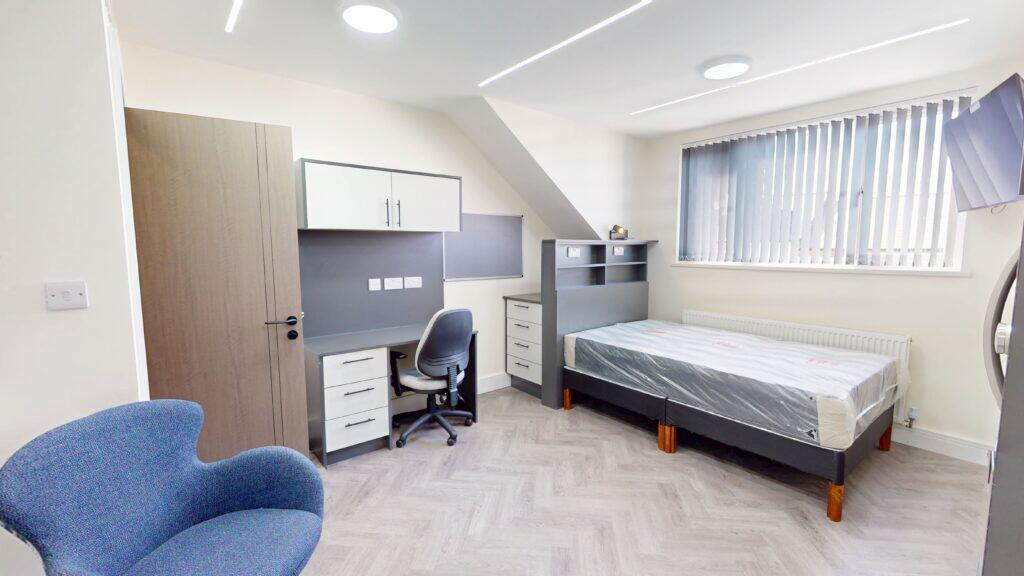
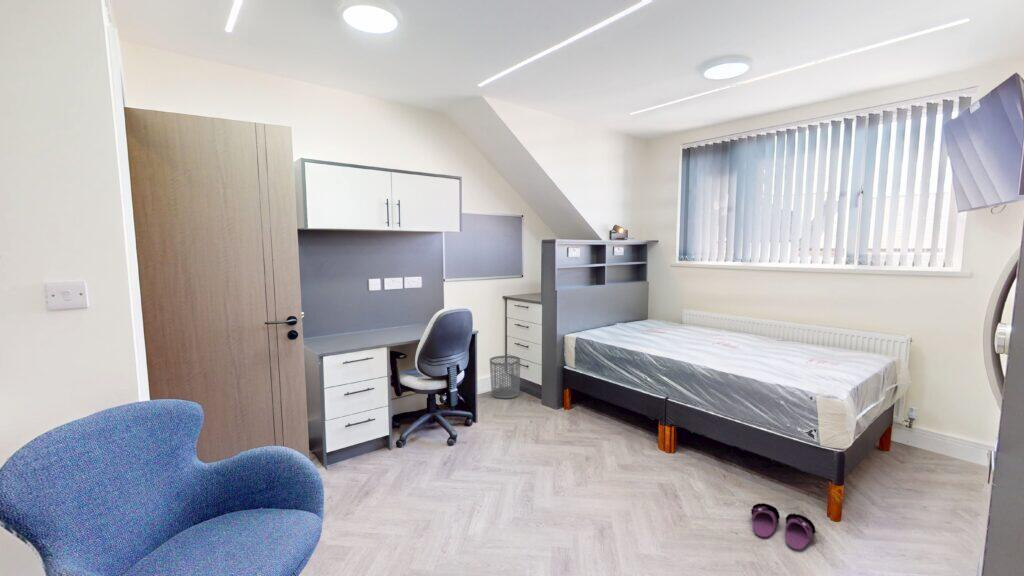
+ waste bin [489,355,521,399]
+ slippers [750,502,817,551]
